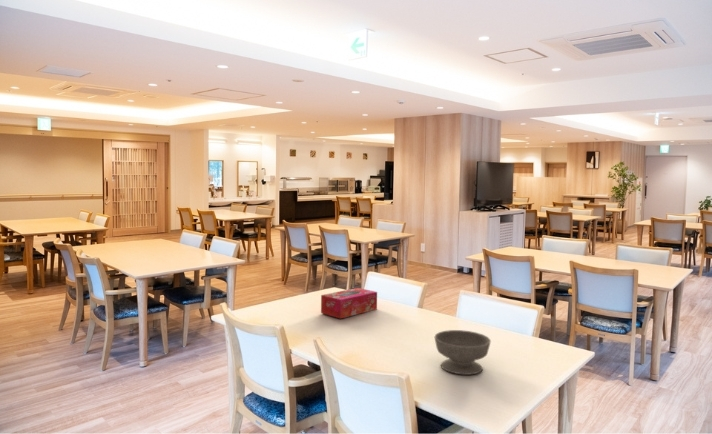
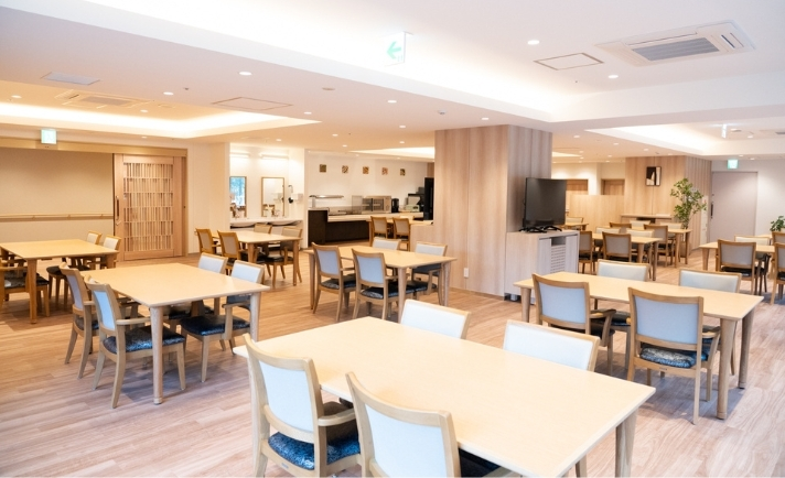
- tissue box [320,287,378,320]
- bowl [434,329,492,376]
